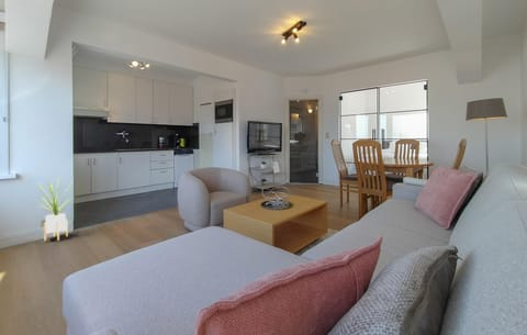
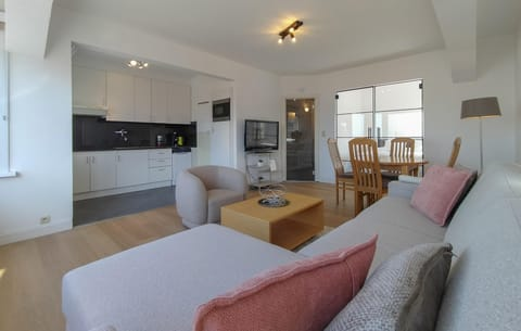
- house plant [33,178,76,242]
